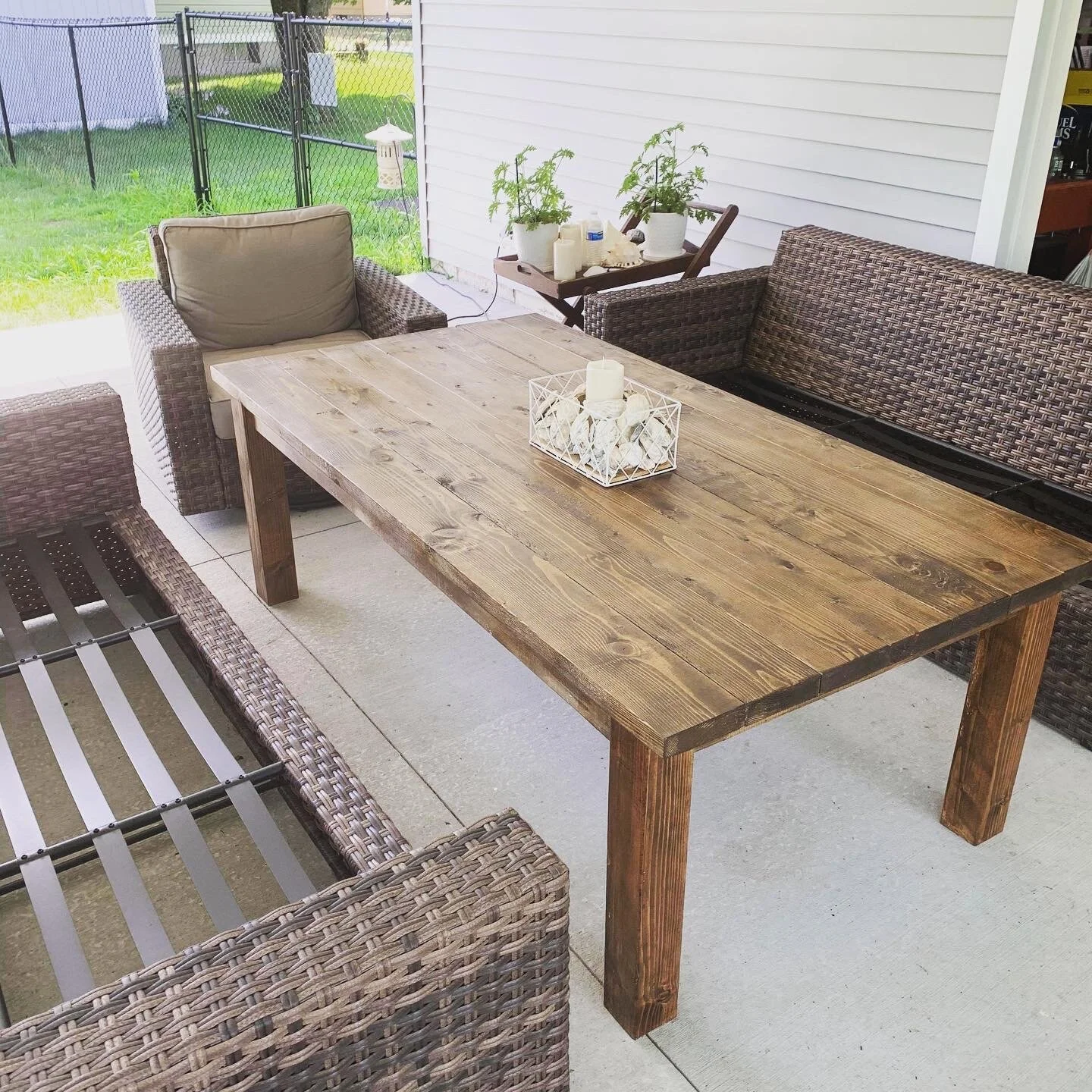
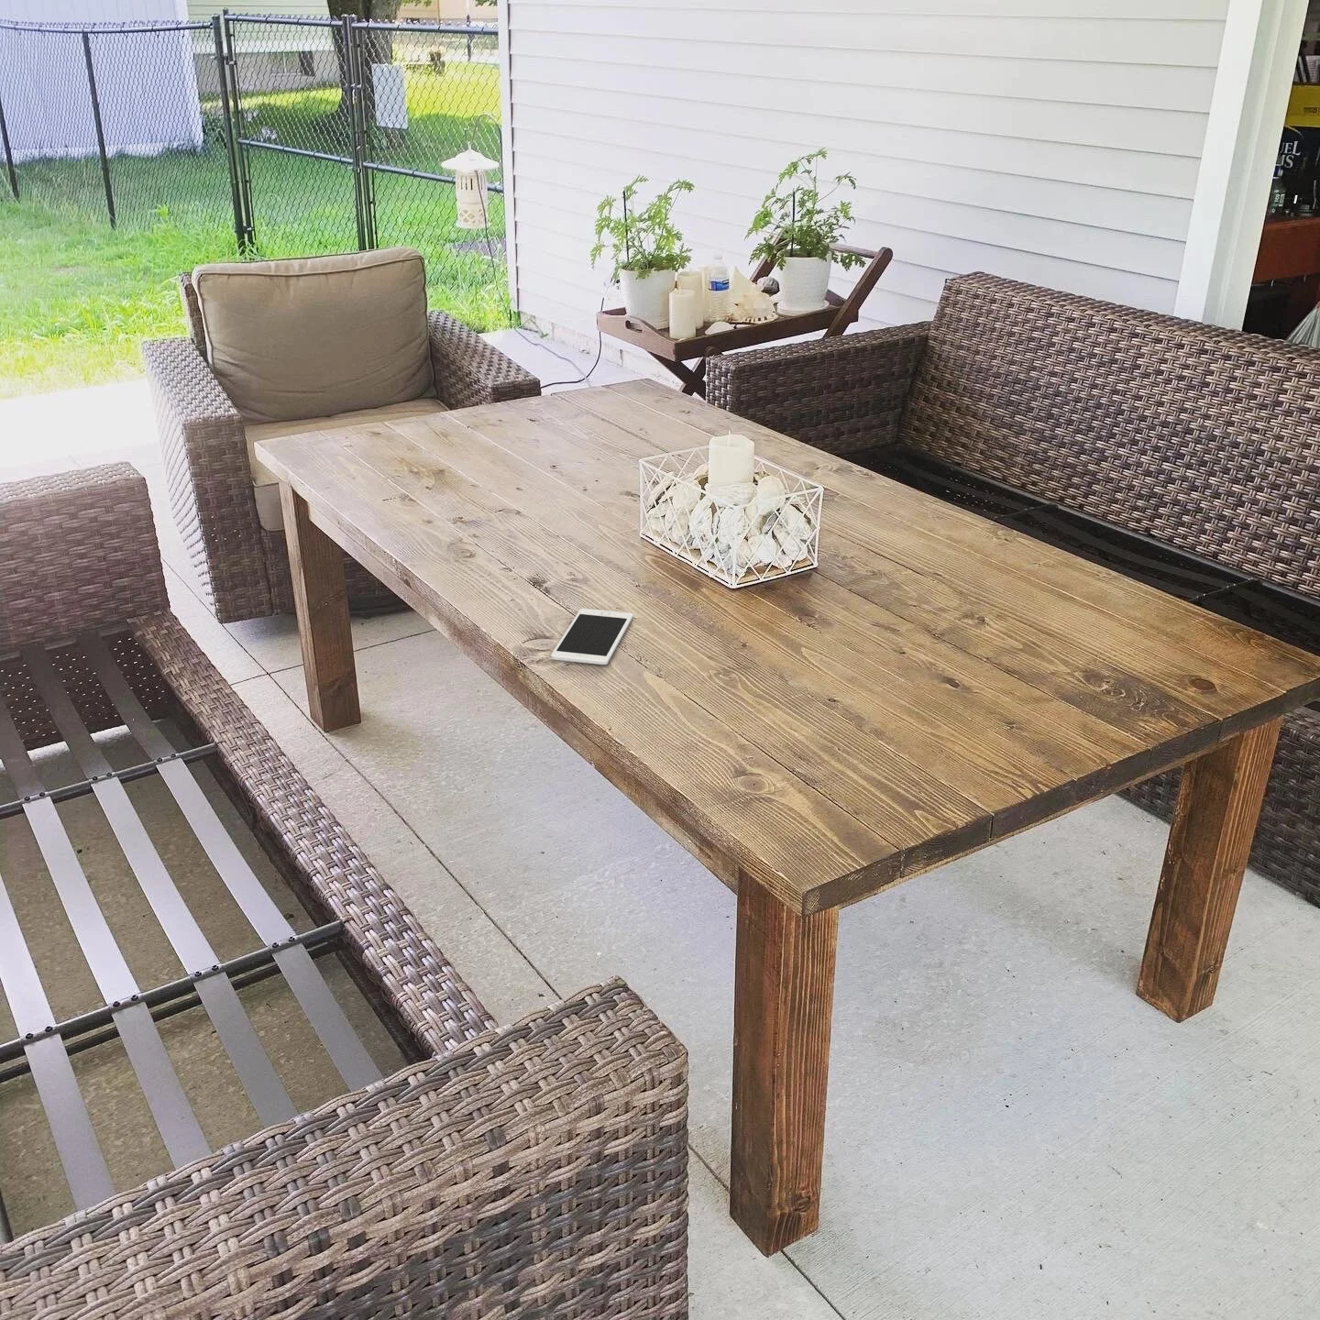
+ cell phone [550,608,635,666]
